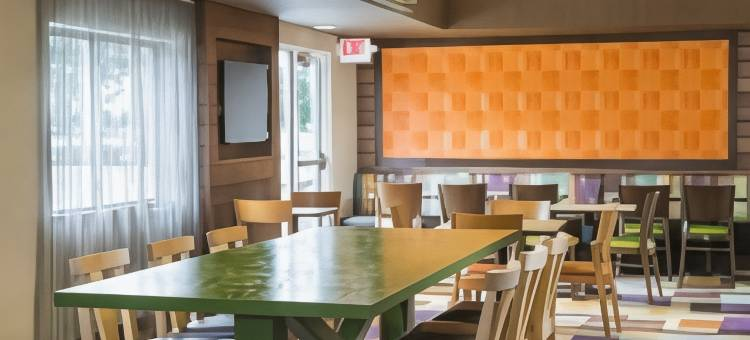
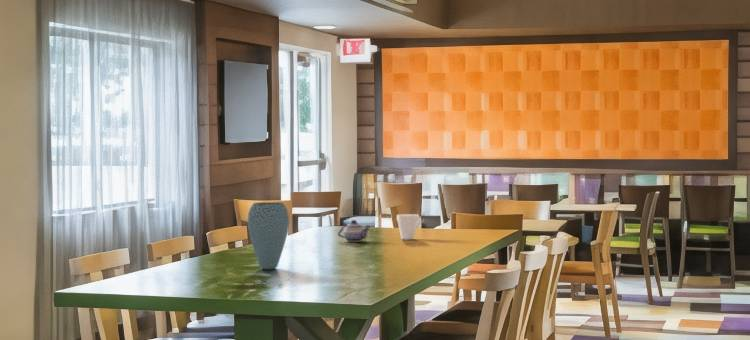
+ vase [247,201,290,270]
+ cup [396,213,419,240]
+ teapot [337,219,371,243]
